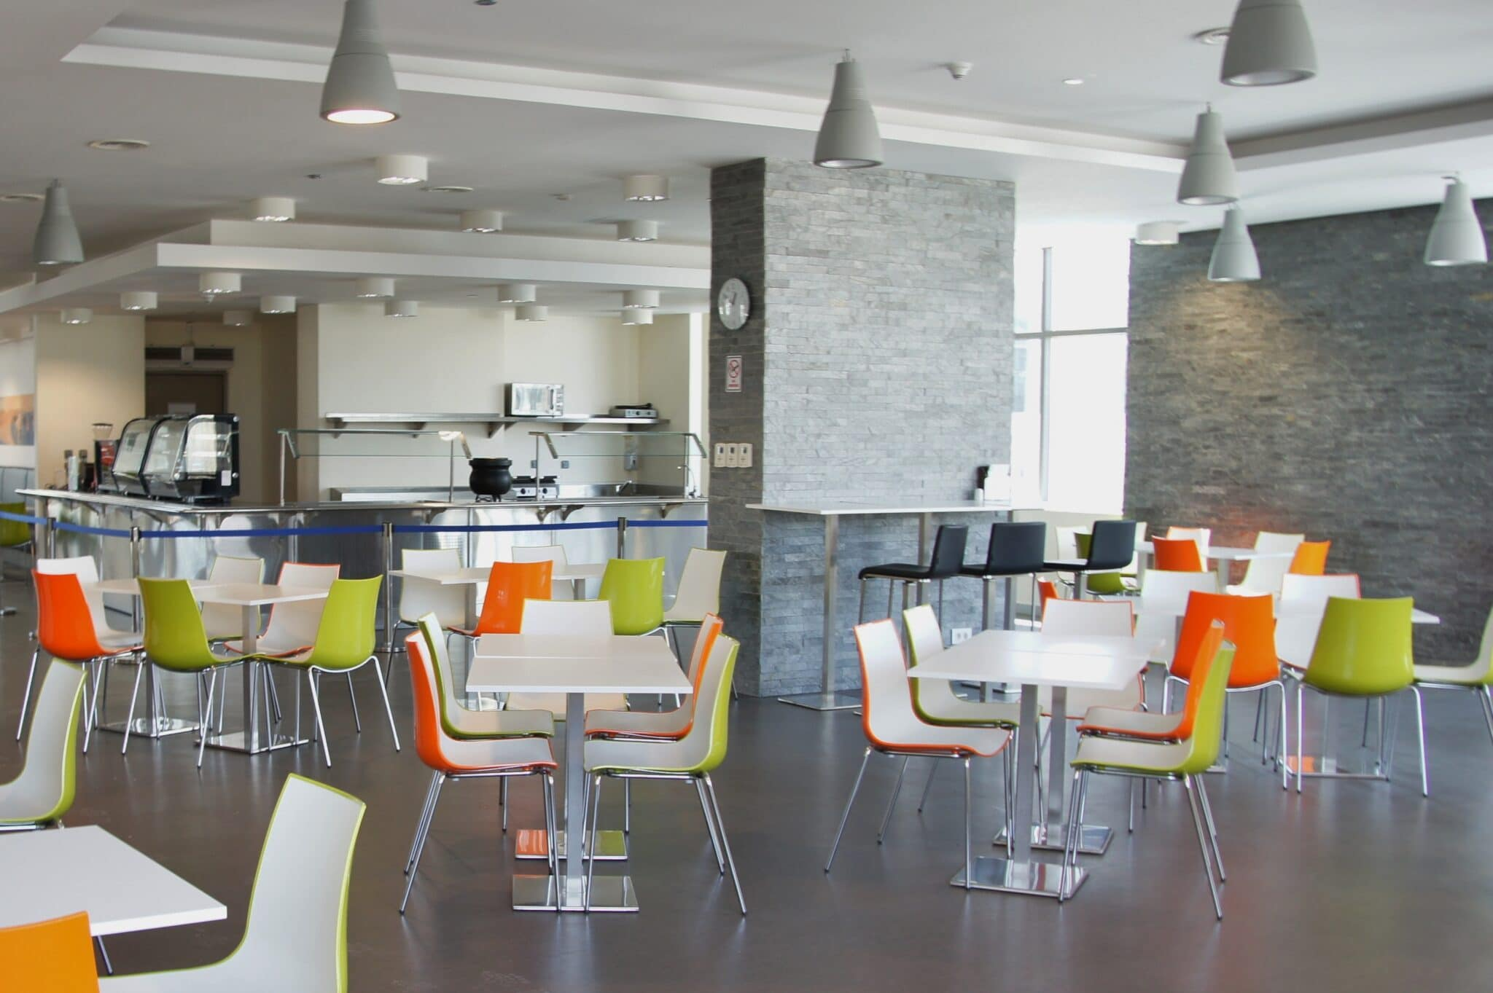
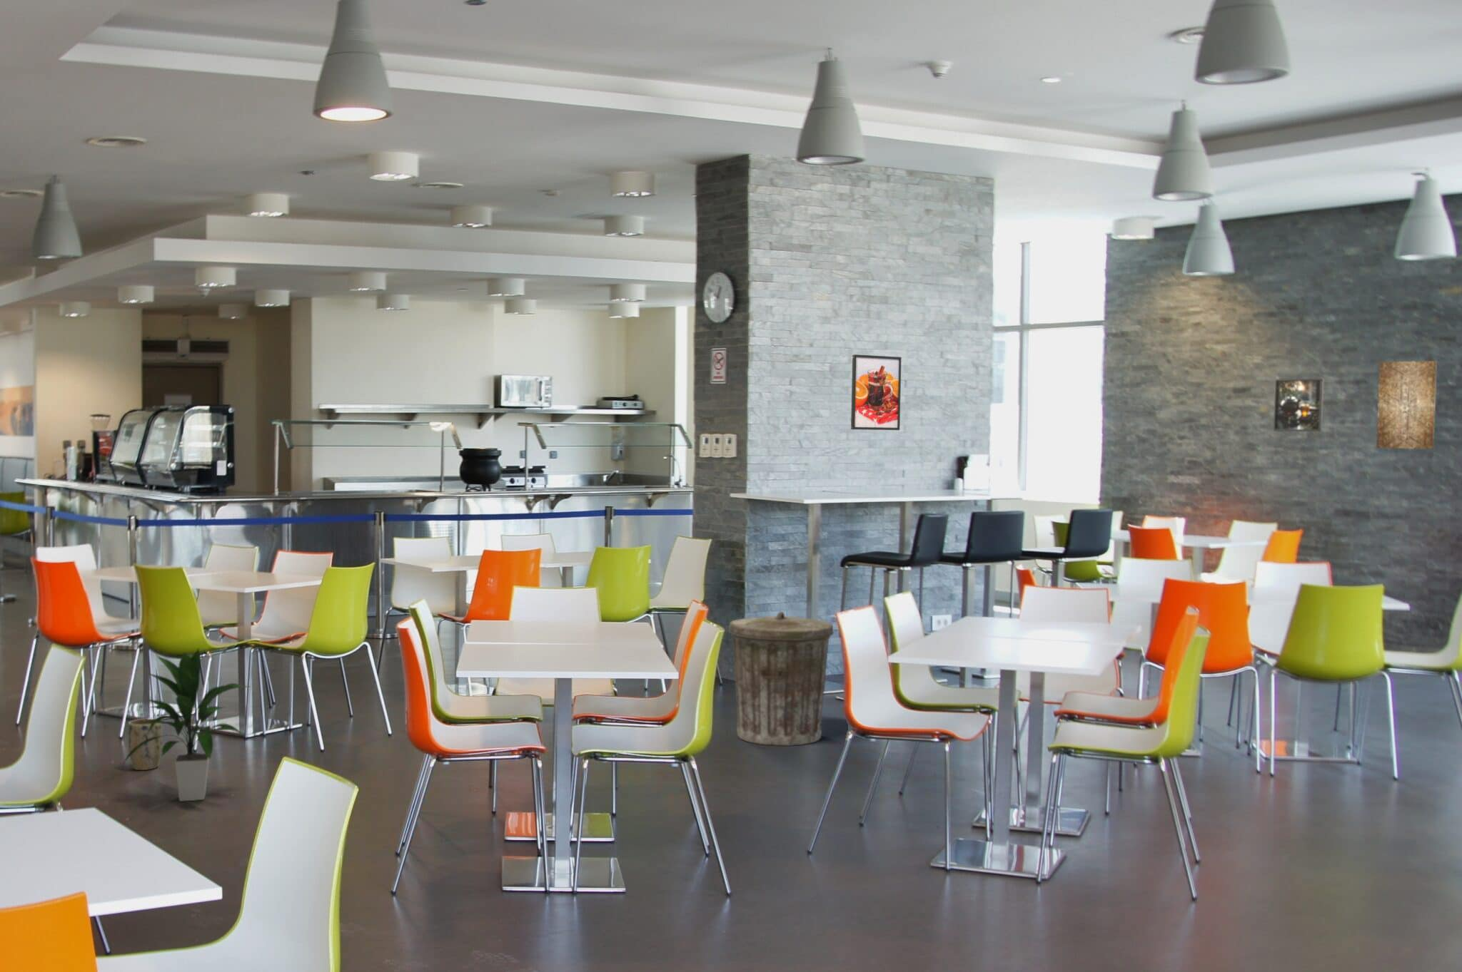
+ trash can [728,611,835,746]
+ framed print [850,354,902,431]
+ indoor plant [120,647,250,803]
+ wall art [1375,360,1438,450]
+ plant pot [127,718,163,771]
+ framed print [1273,378,1325,432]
